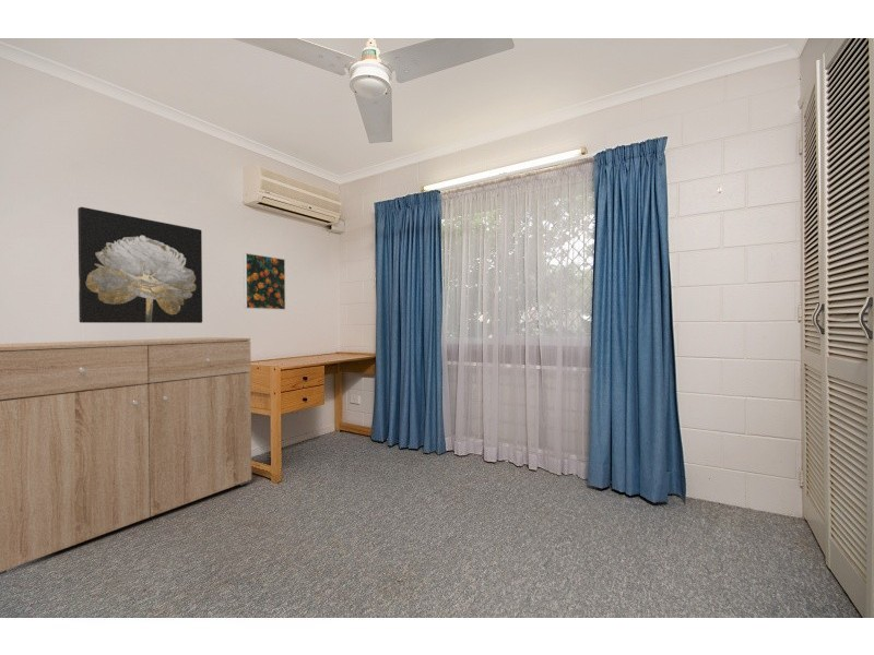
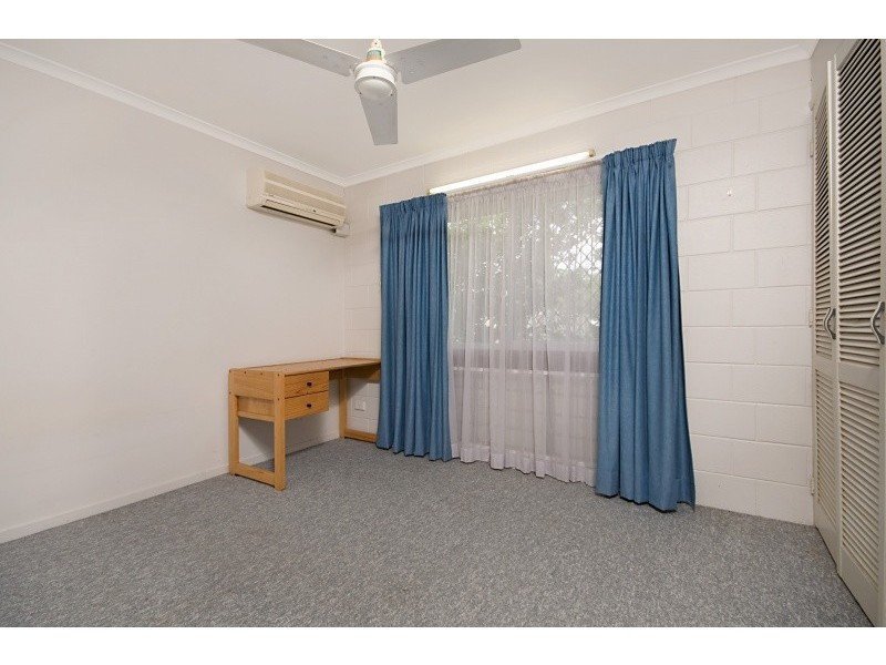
- wall art [76,206,203,324]
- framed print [243,252,286,311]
- dresser [0,336,252,575]
